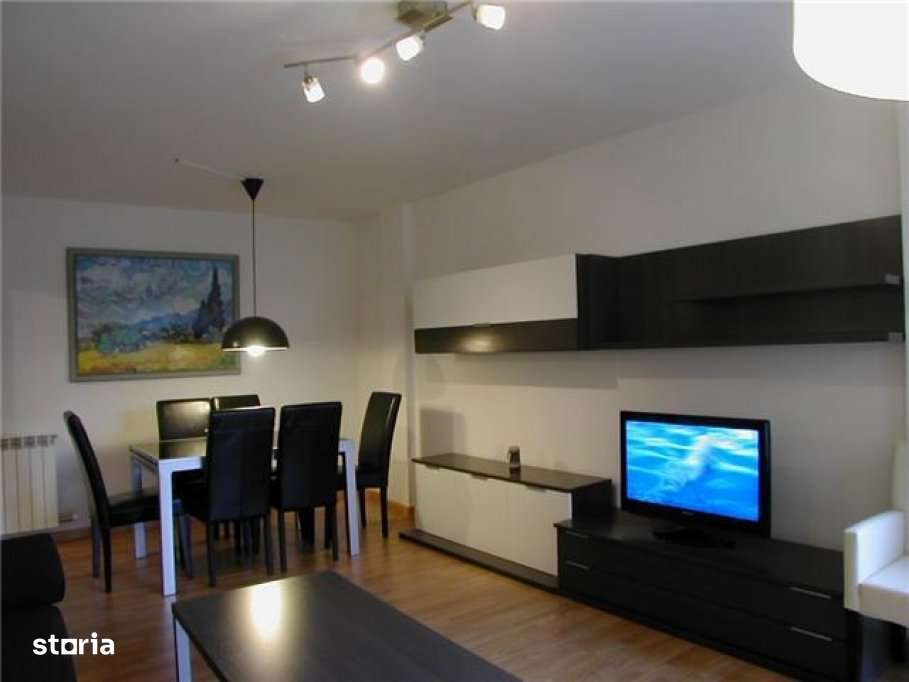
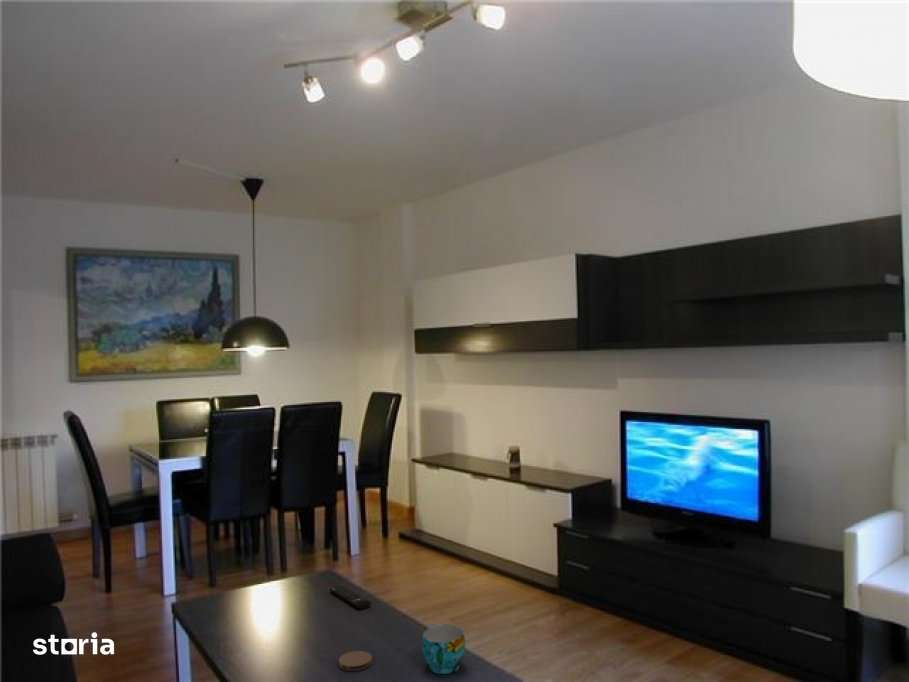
+ coaster [338,650,373,672]
+ remote control [329,585,372,610]
+ cup [421,624,466,675]
